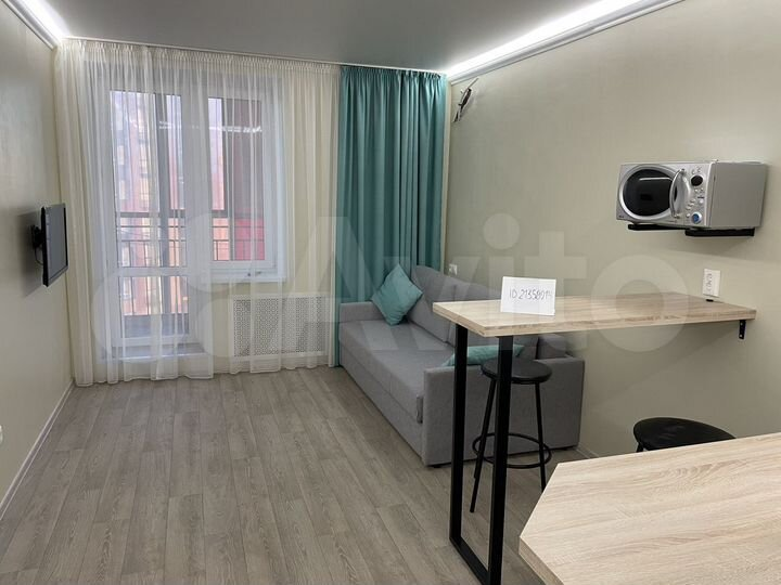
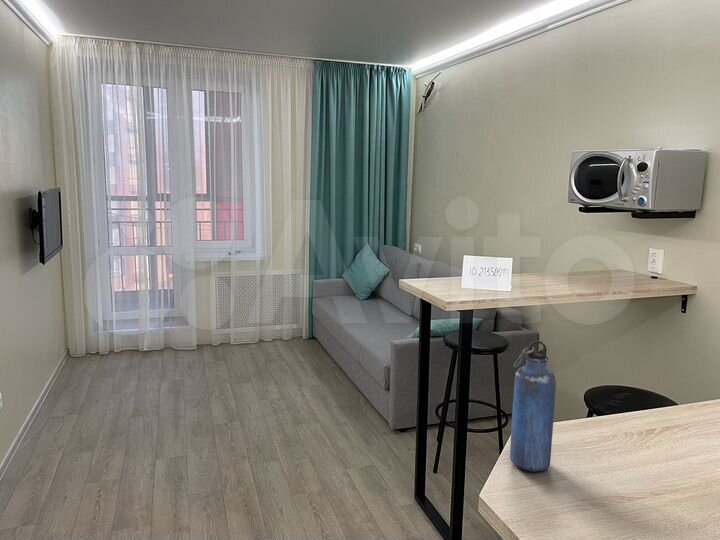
+ water bottle [509,339,557,473]
